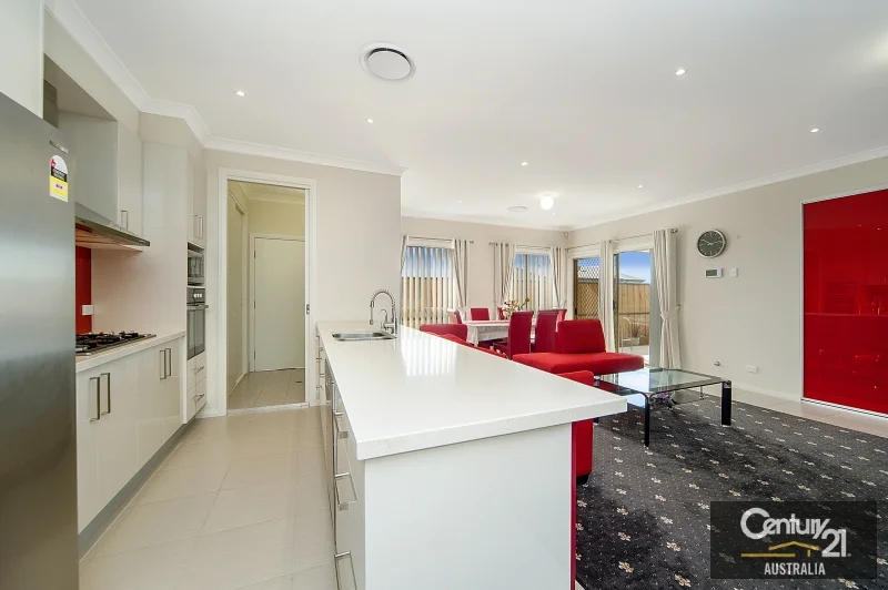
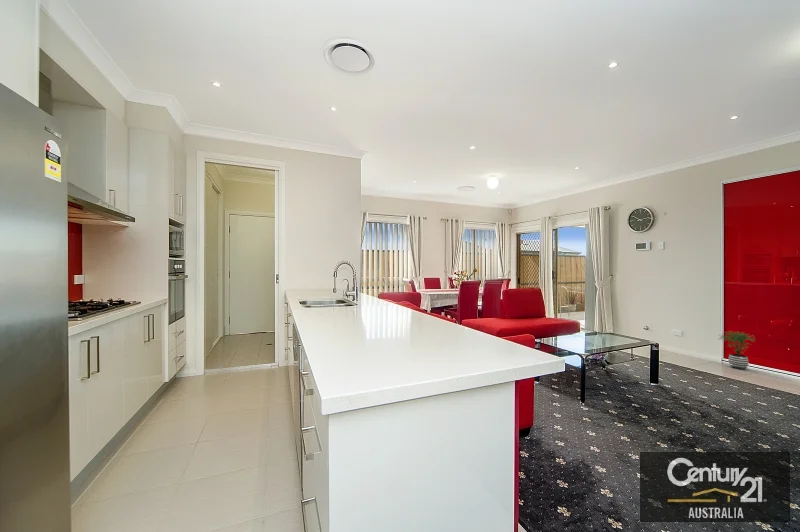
+ potted plant [717,330,756,371]
